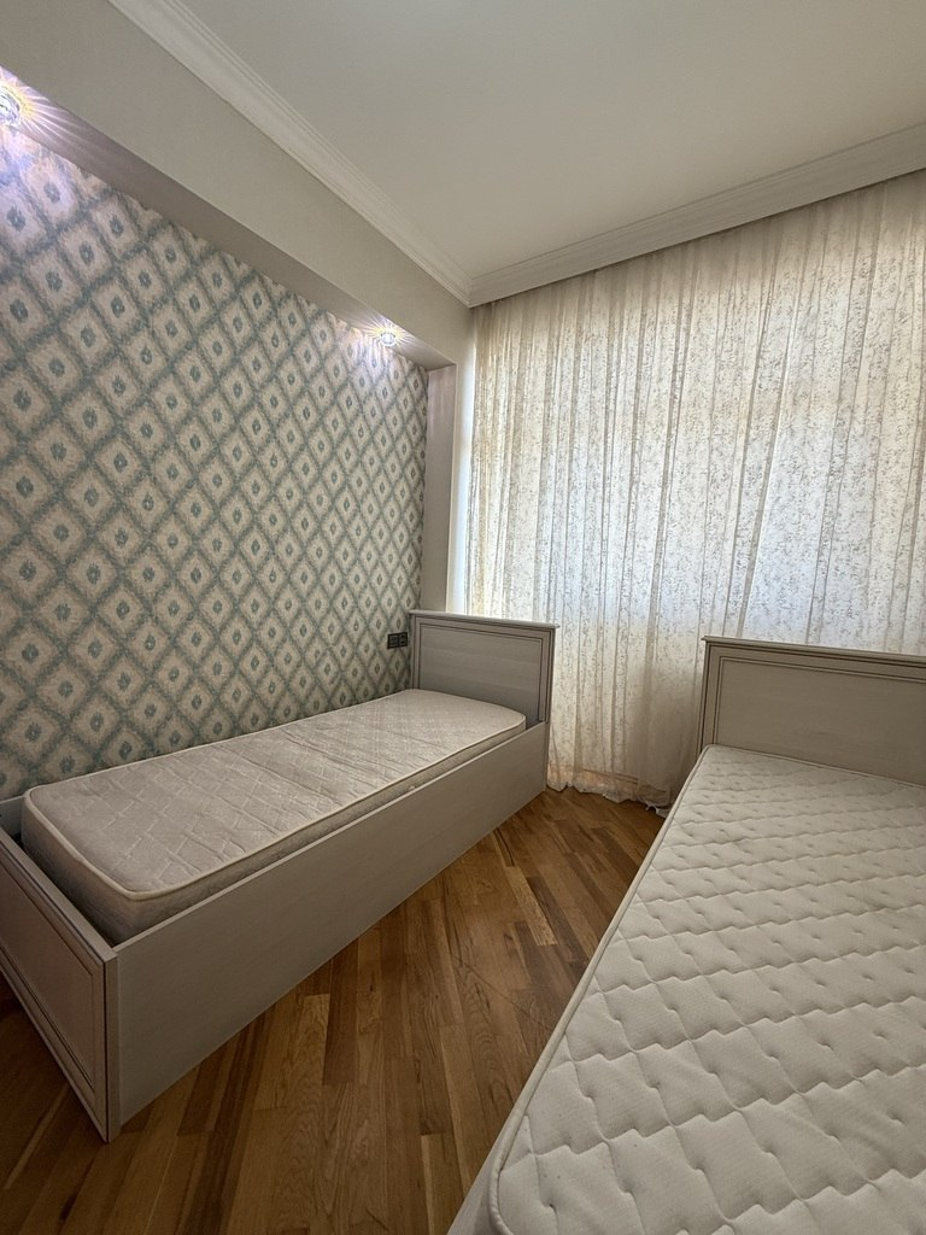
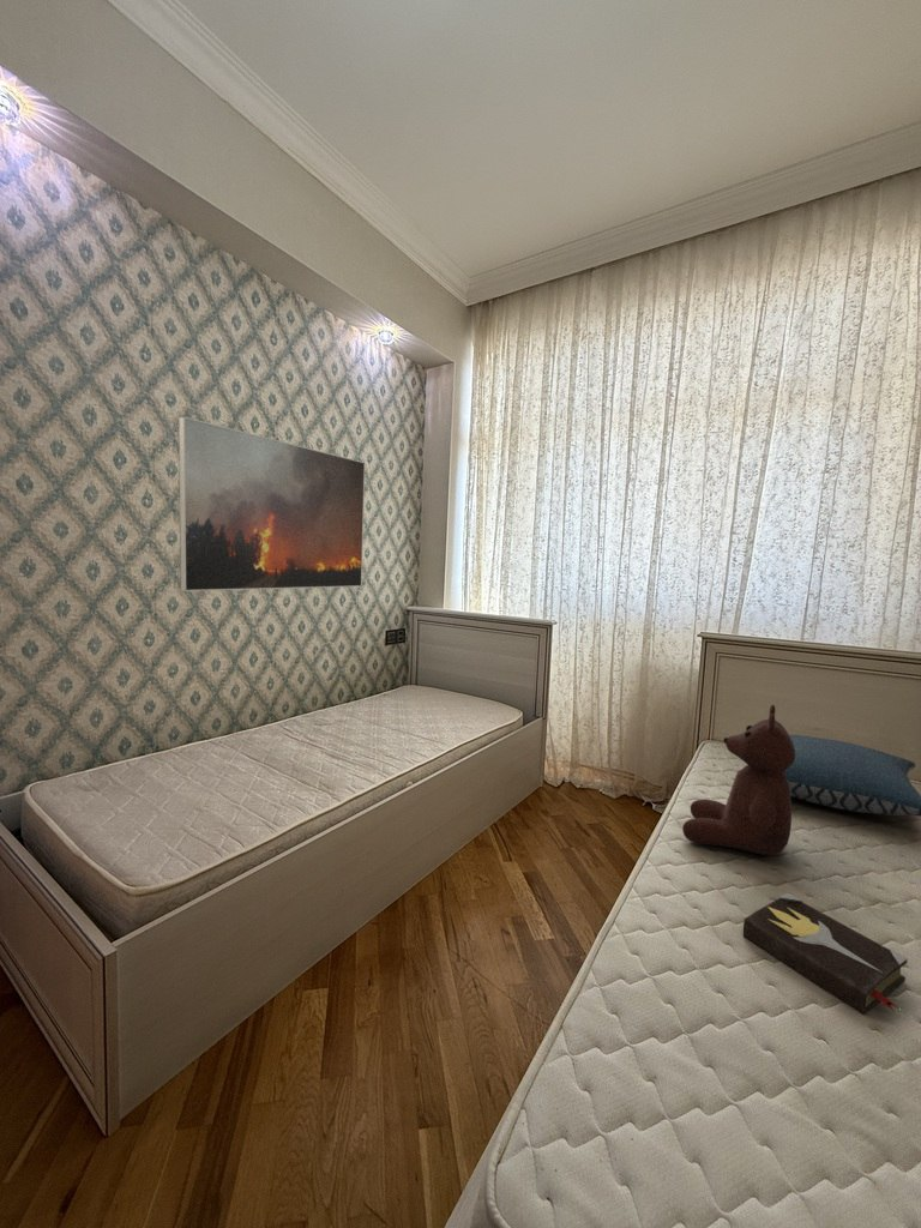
+ hardback book [742,891,909,1016]
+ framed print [177,415,366,592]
+ teddy bear [681,704,795,856]
+ pillow [784,734,921,817]
